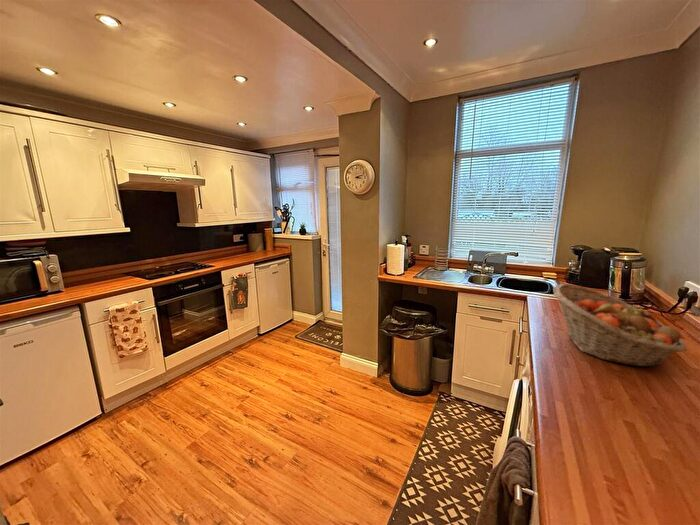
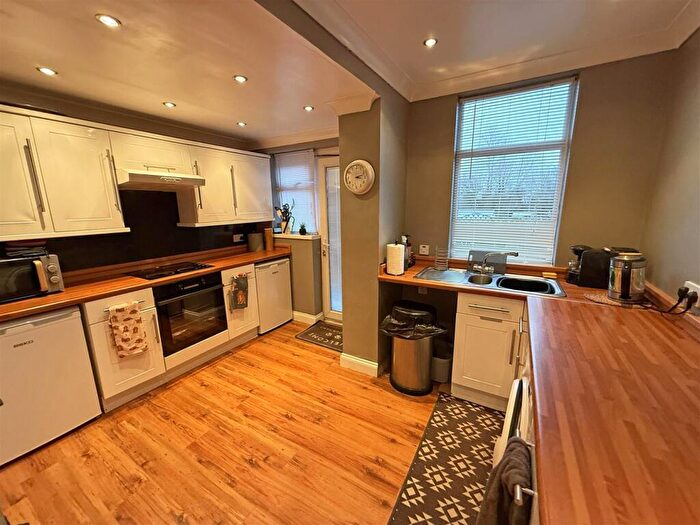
- fruit basket [552,283,688,368]
